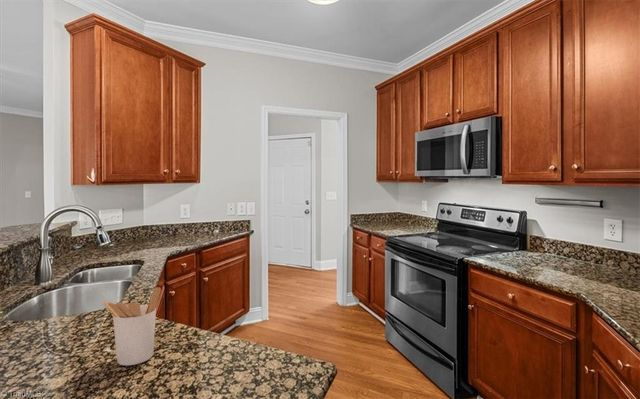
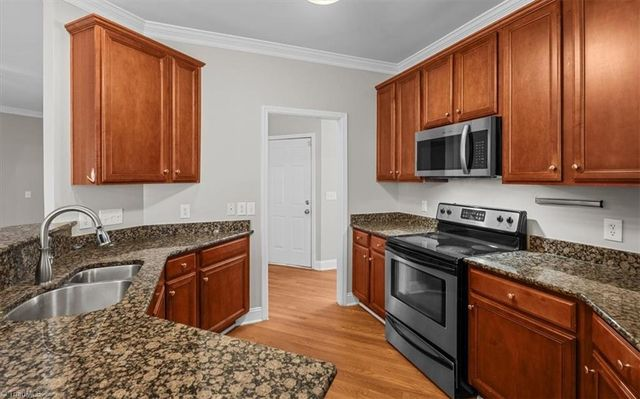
- utensil holder [103,287,162,366]
